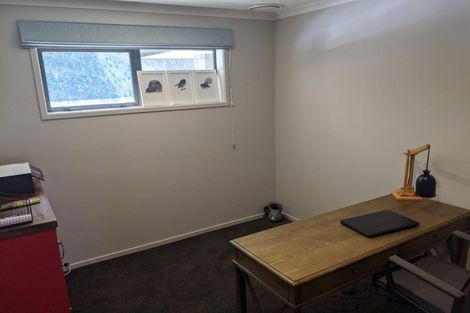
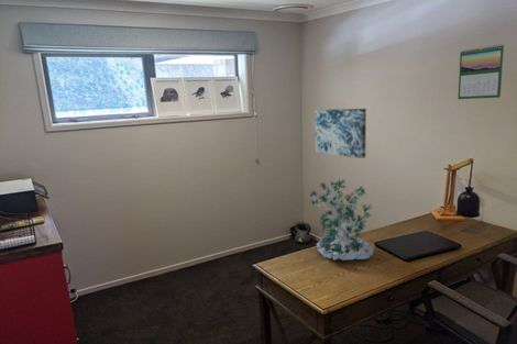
+ wall art [314,108,367,159]
+ calendar [458,43,505,100]
+ plant [309,178,375,262]
